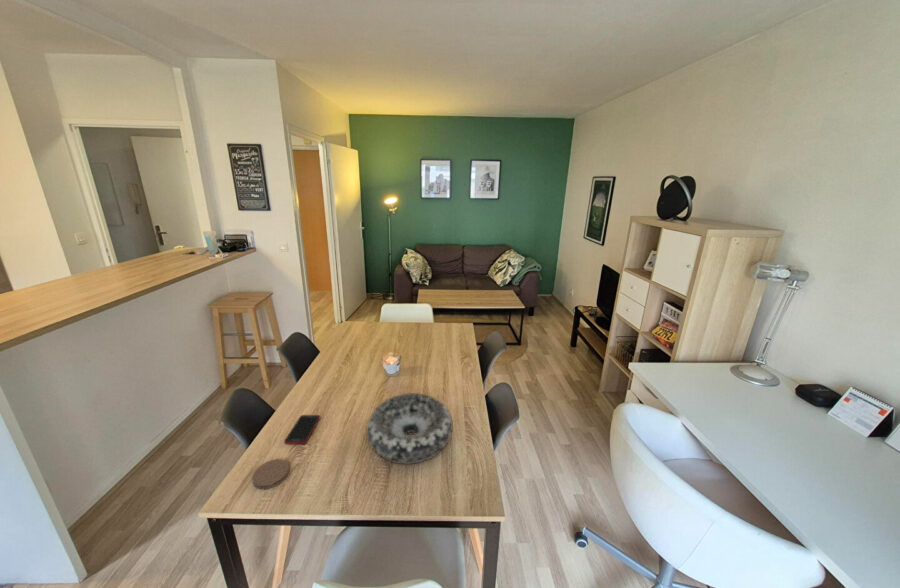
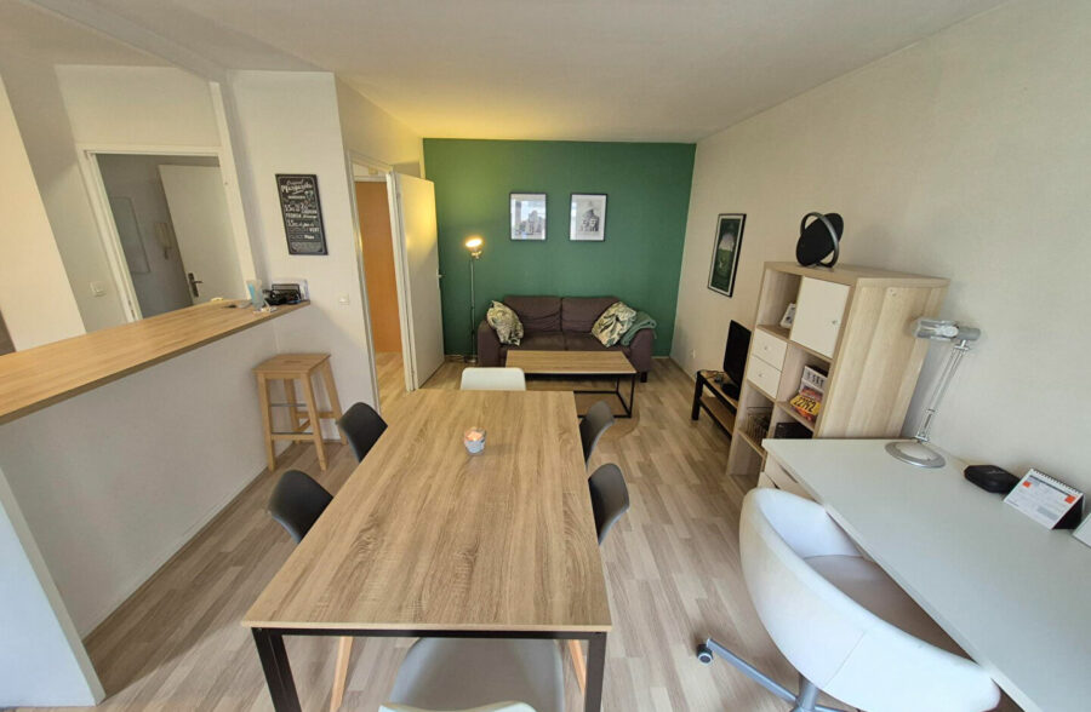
- coaster [251,458,290,490]
- decorative bowl [366,392,454,465]
- cell phone [283,414,321,445]
